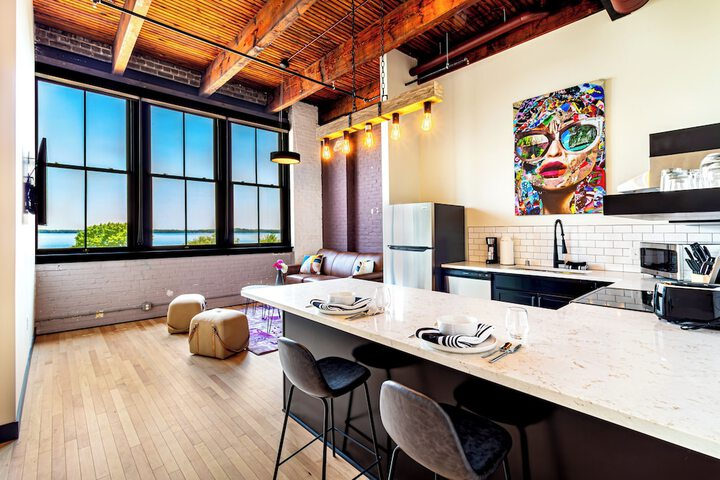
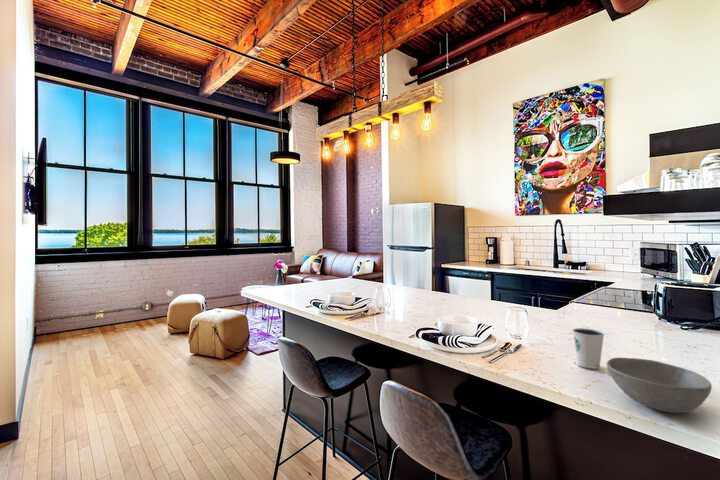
+ dixie cup [571,327,606,370]
+ bowl [606,357,713,414]
